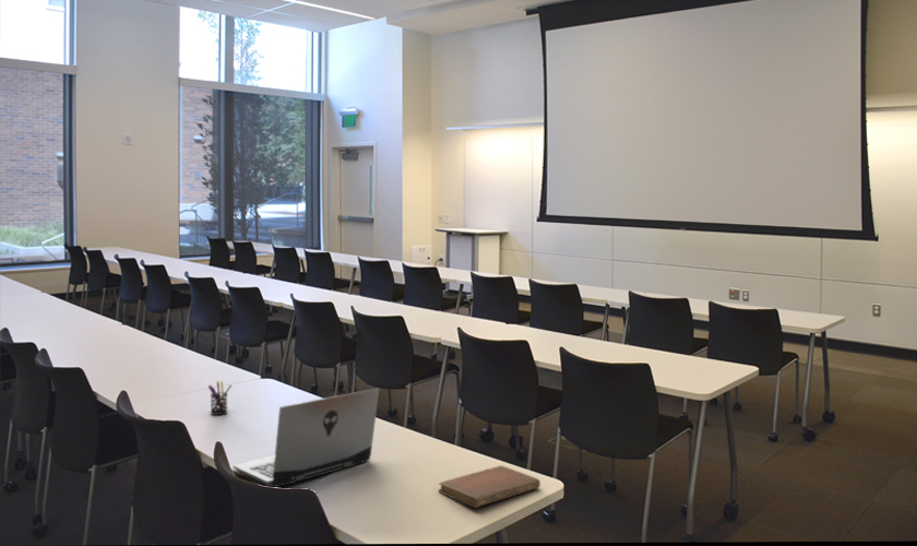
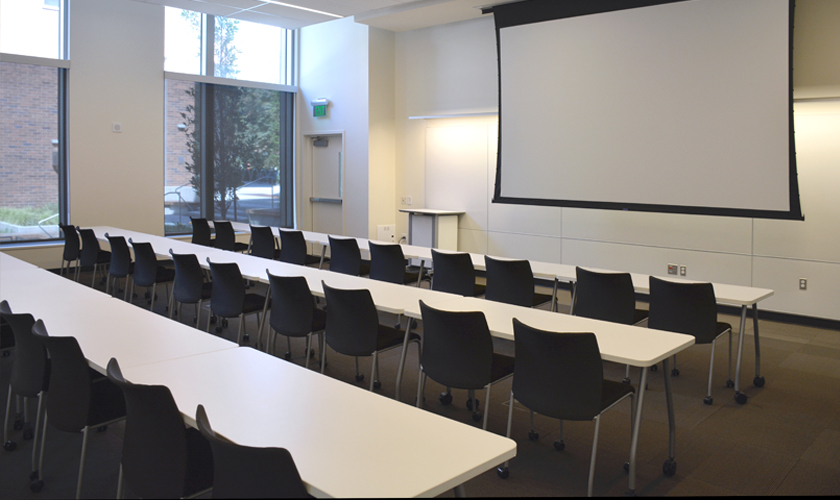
- pen holder [207,380,233,416]
- notebook [438,465,541,509]
- laptop [233,388,380,488]
